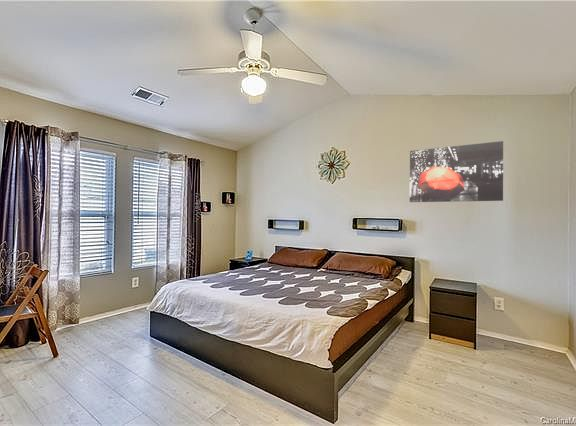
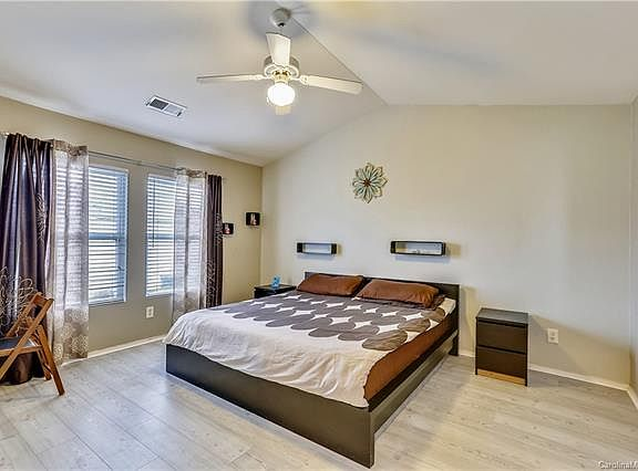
- wall art [409,140,504,203]
